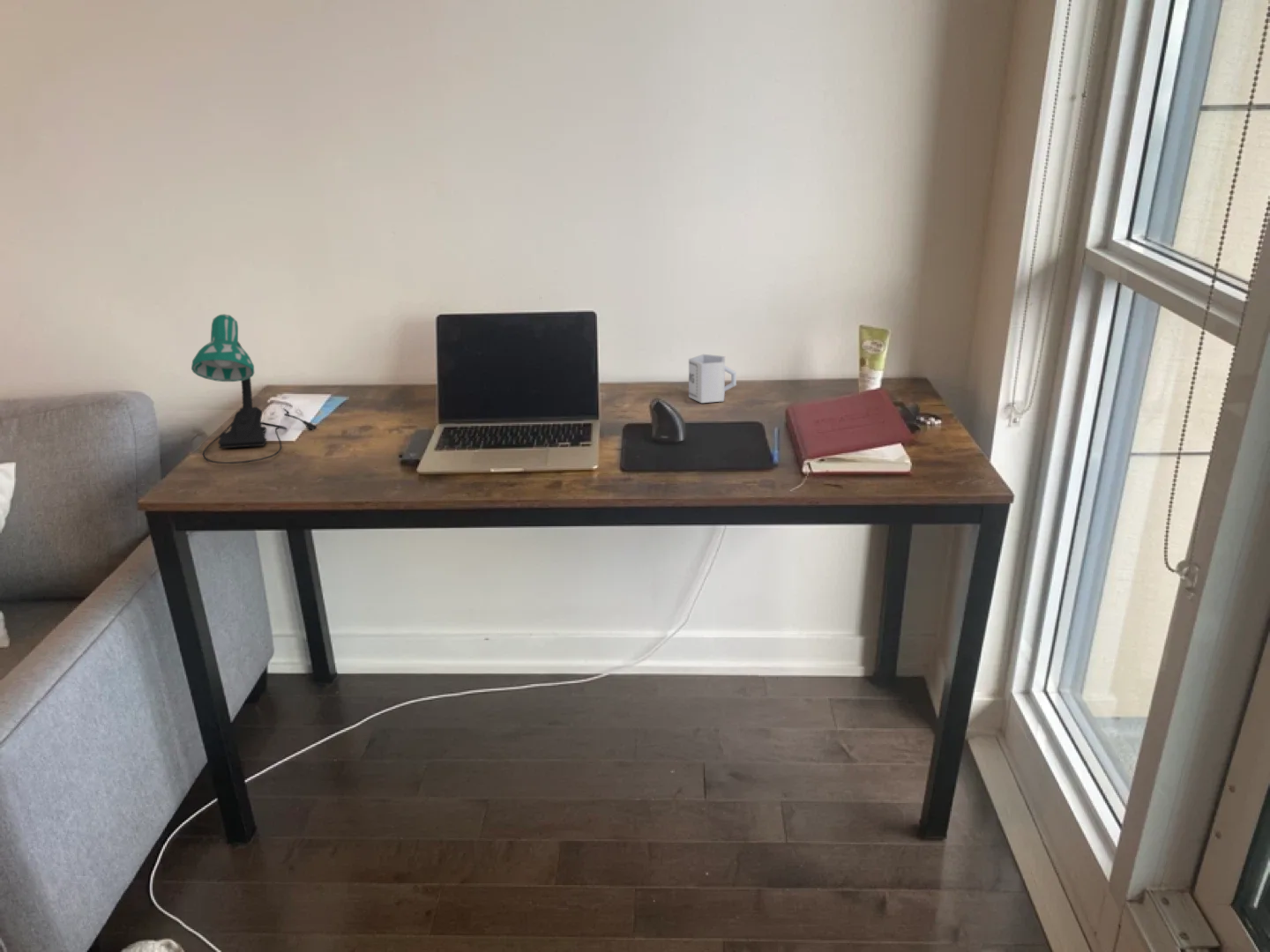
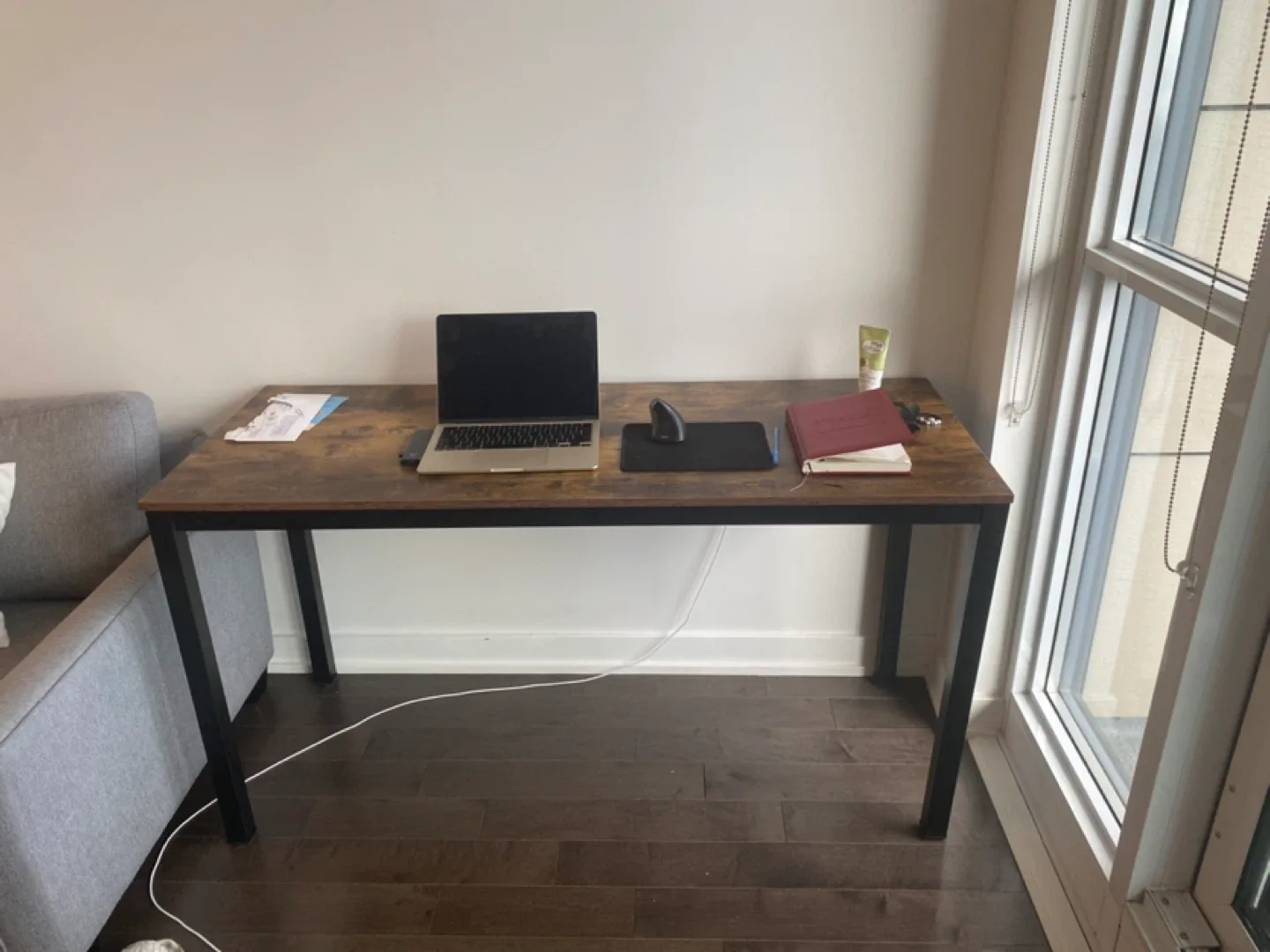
- cup [688,353,737,404]
- desk lamp [191,314,319,465]
